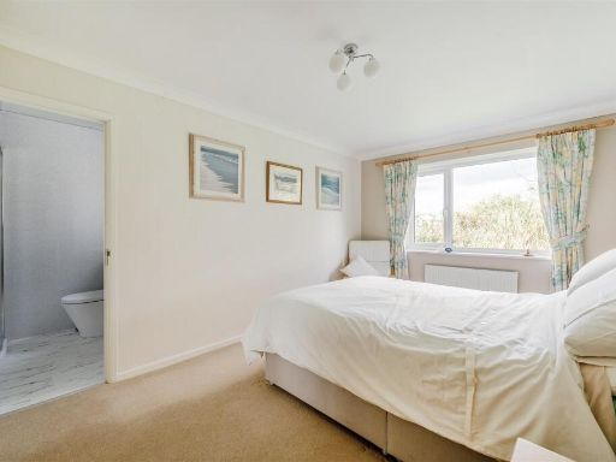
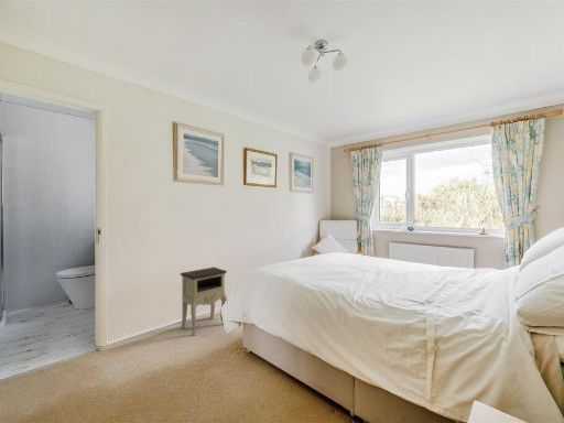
+ nightstand [178,267,228,337]
